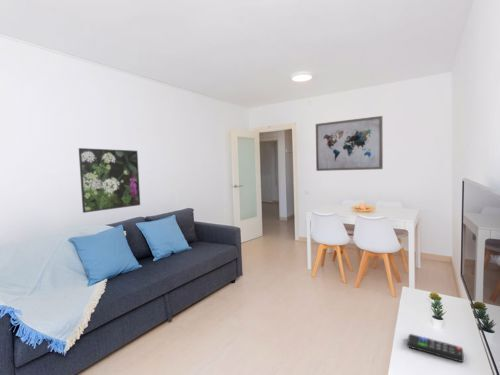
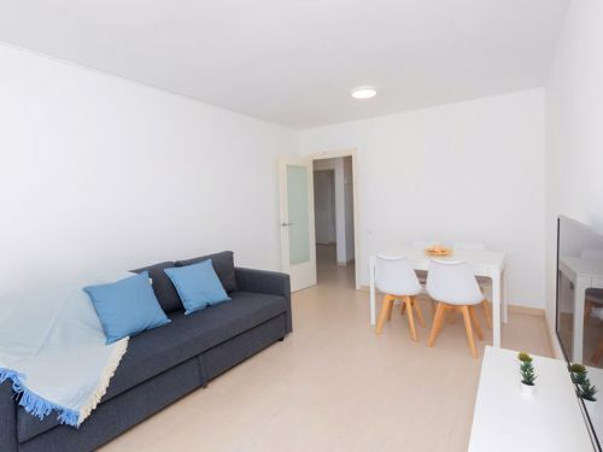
- remote control [407,333,465,363]
- wall art [315,115,384,172]
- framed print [78,147,141,214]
